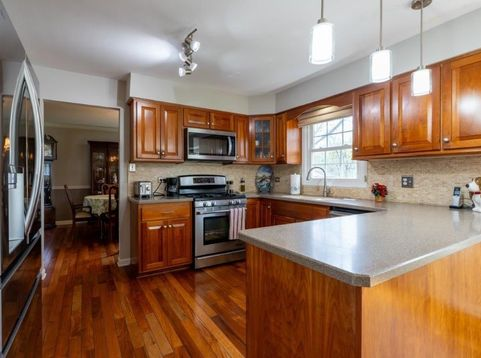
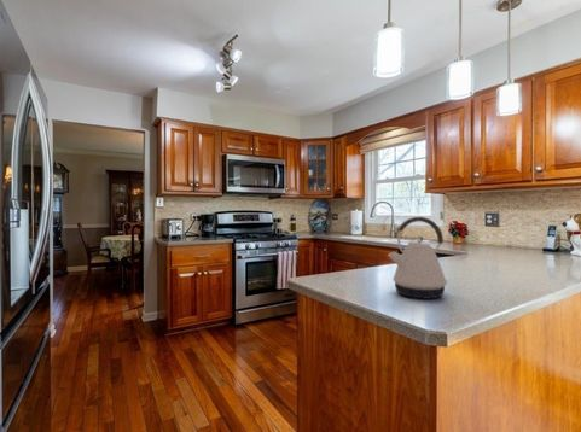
+ kettle [388,216,448,300]
